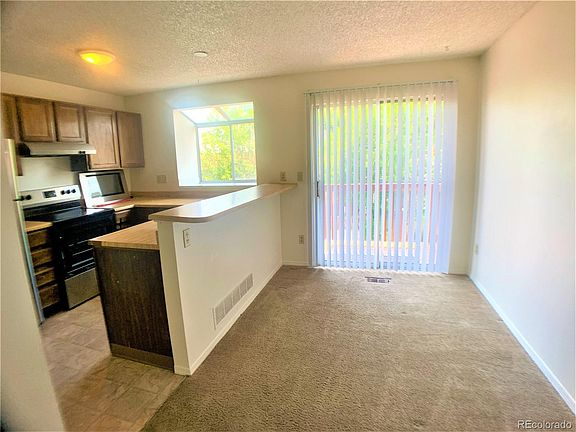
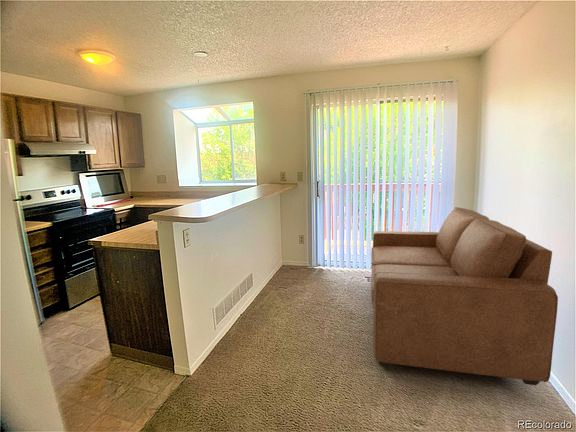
+ sofa [370,206,559,386]
